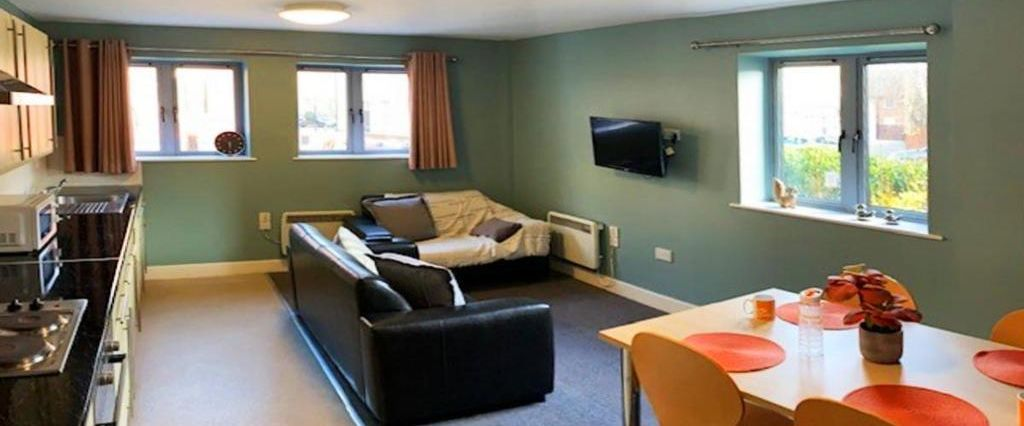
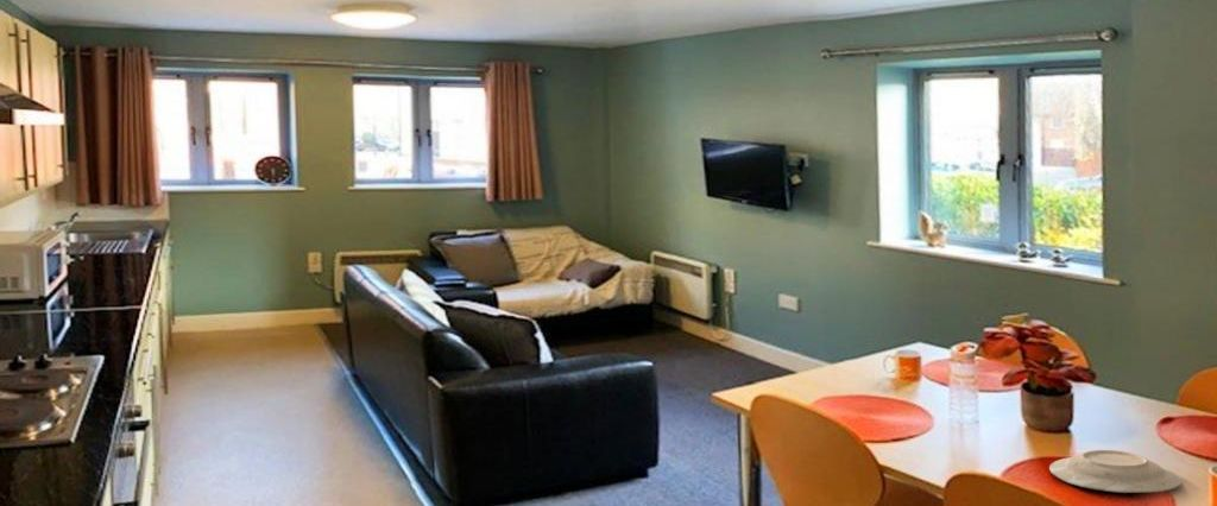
+ plate [1048,449,1184,494]
